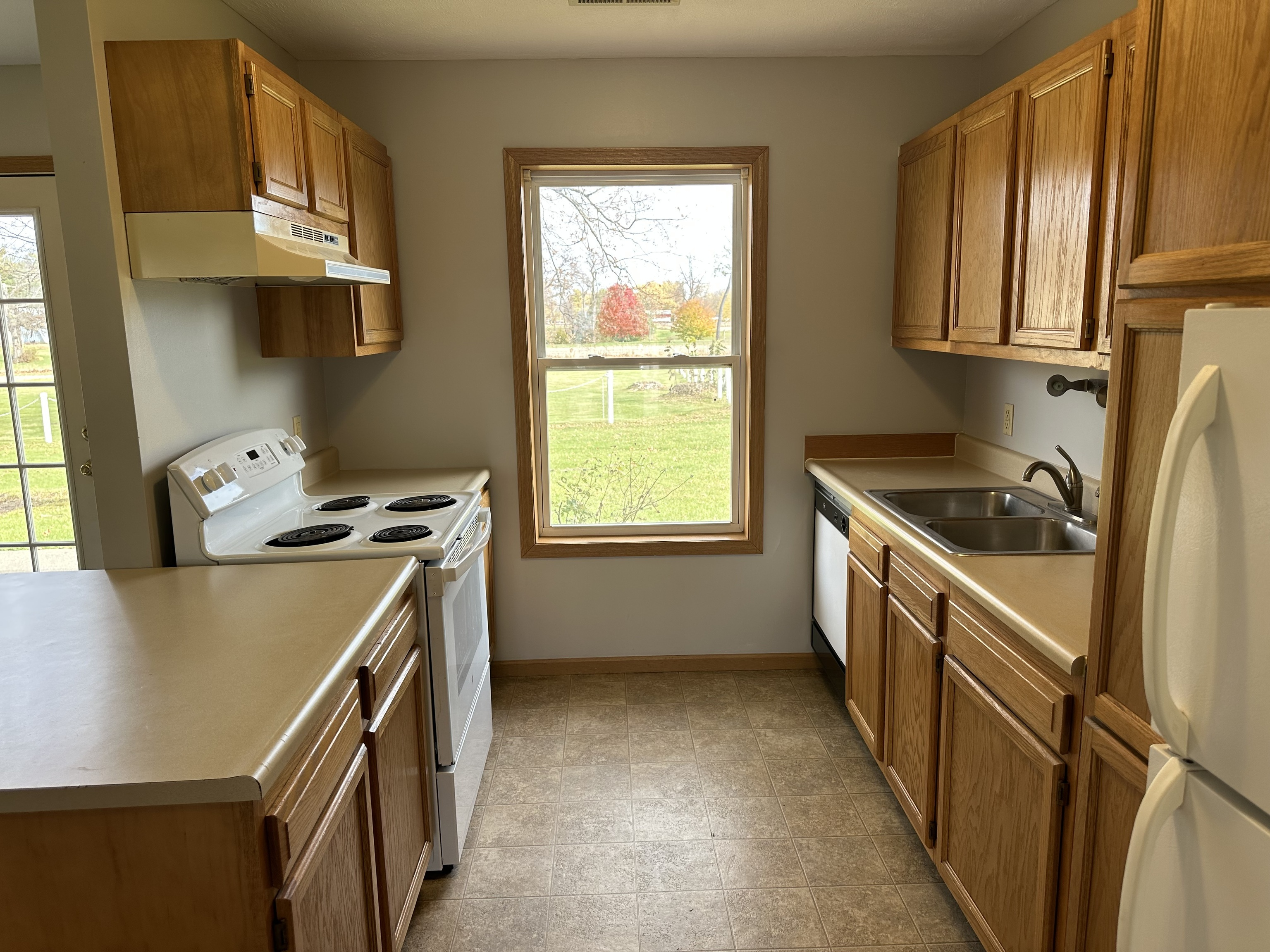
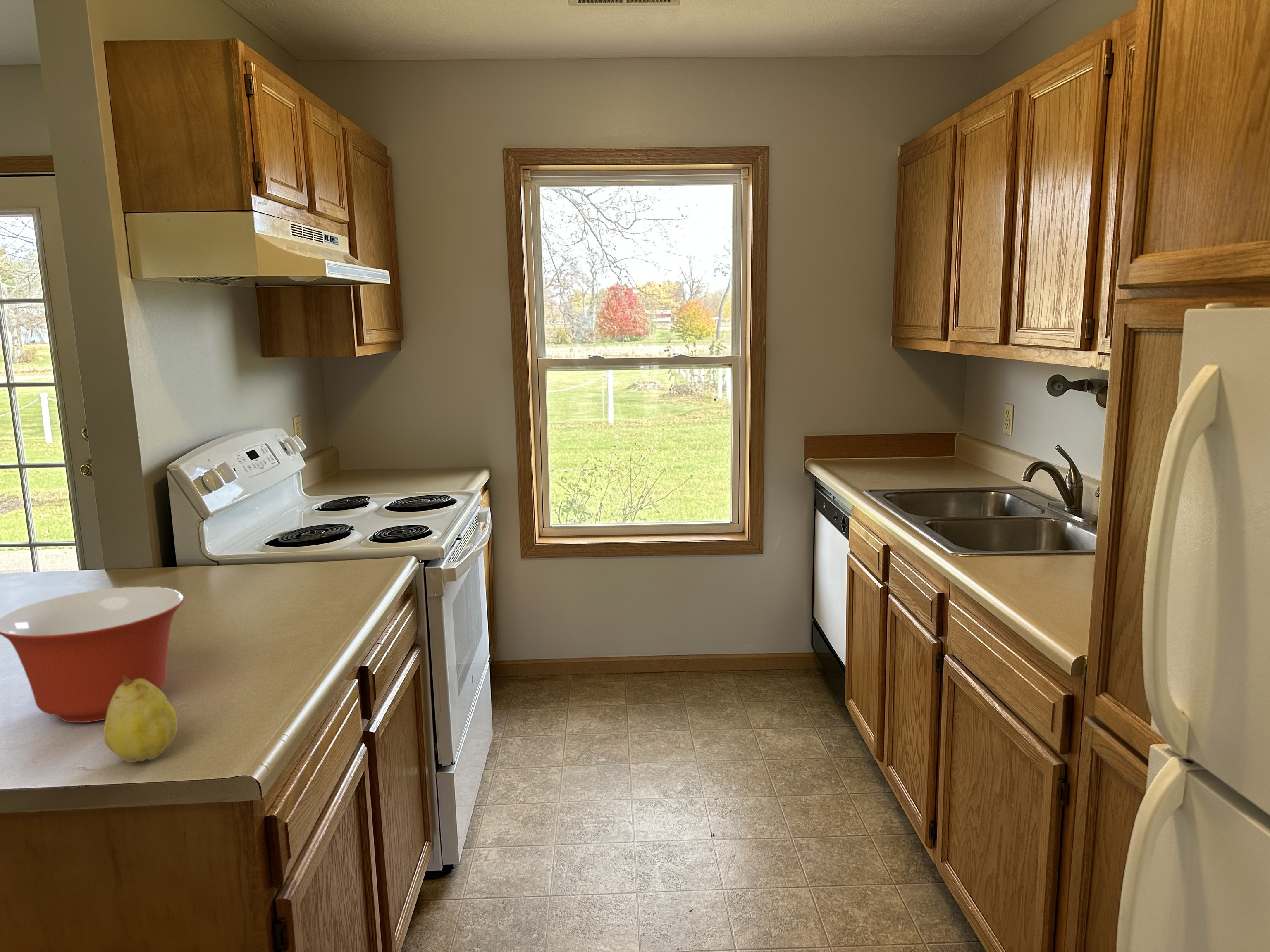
+ mixing bowl [0,586,184,723]
+ fruit [103,676,177,763]
